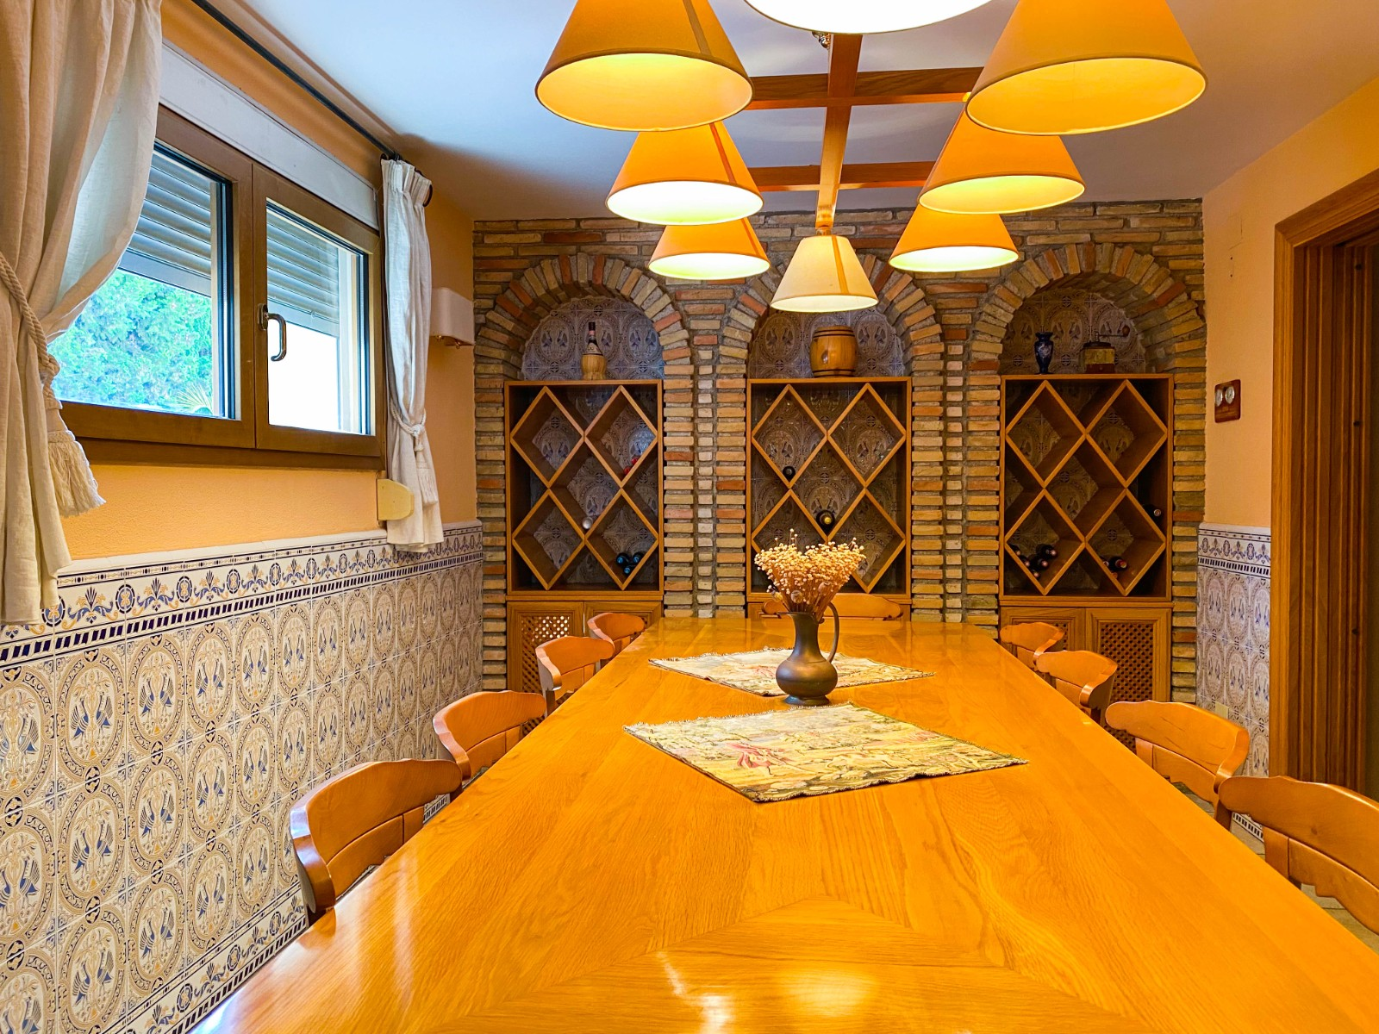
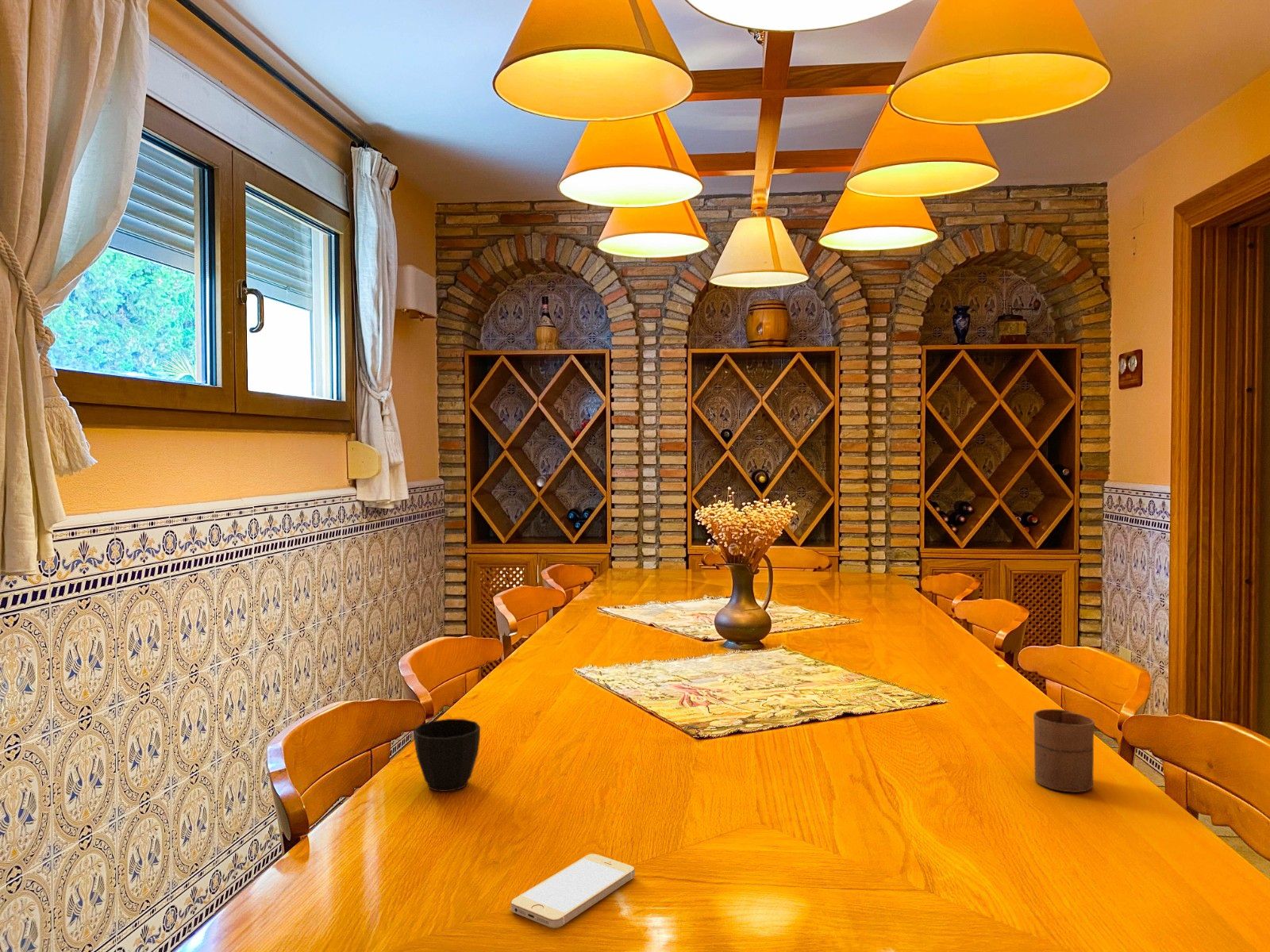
+ cup [413,718,481,793]
+ cup [1033,708,1095,793]
+ smartphone [510,853,636,929]
